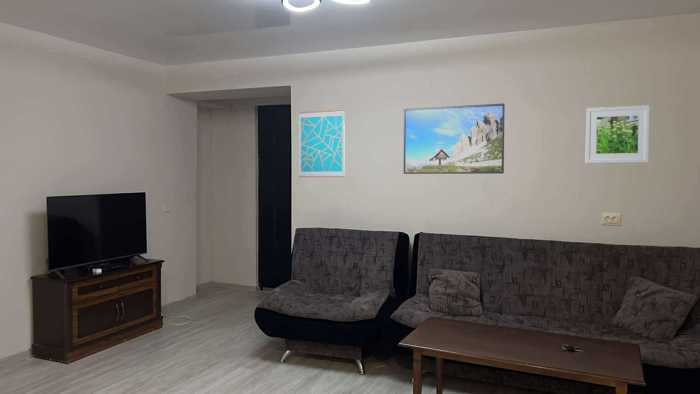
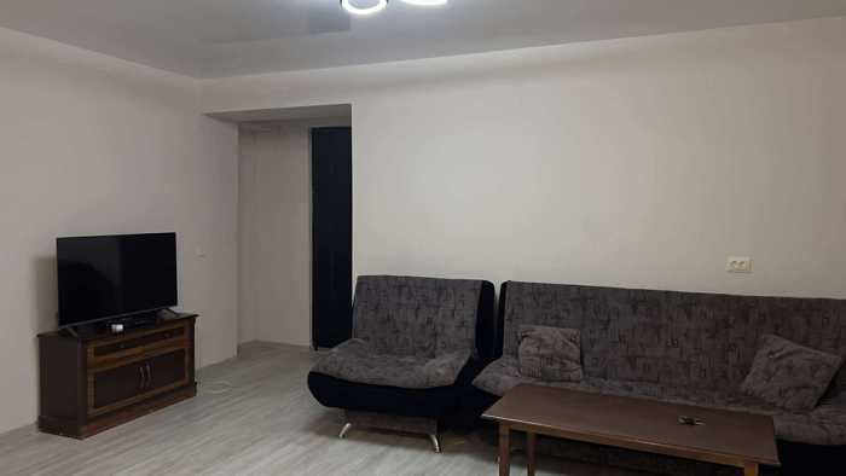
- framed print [403,102,506,175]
- wall art [298,109,346,178]
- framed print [585,104,651,164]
